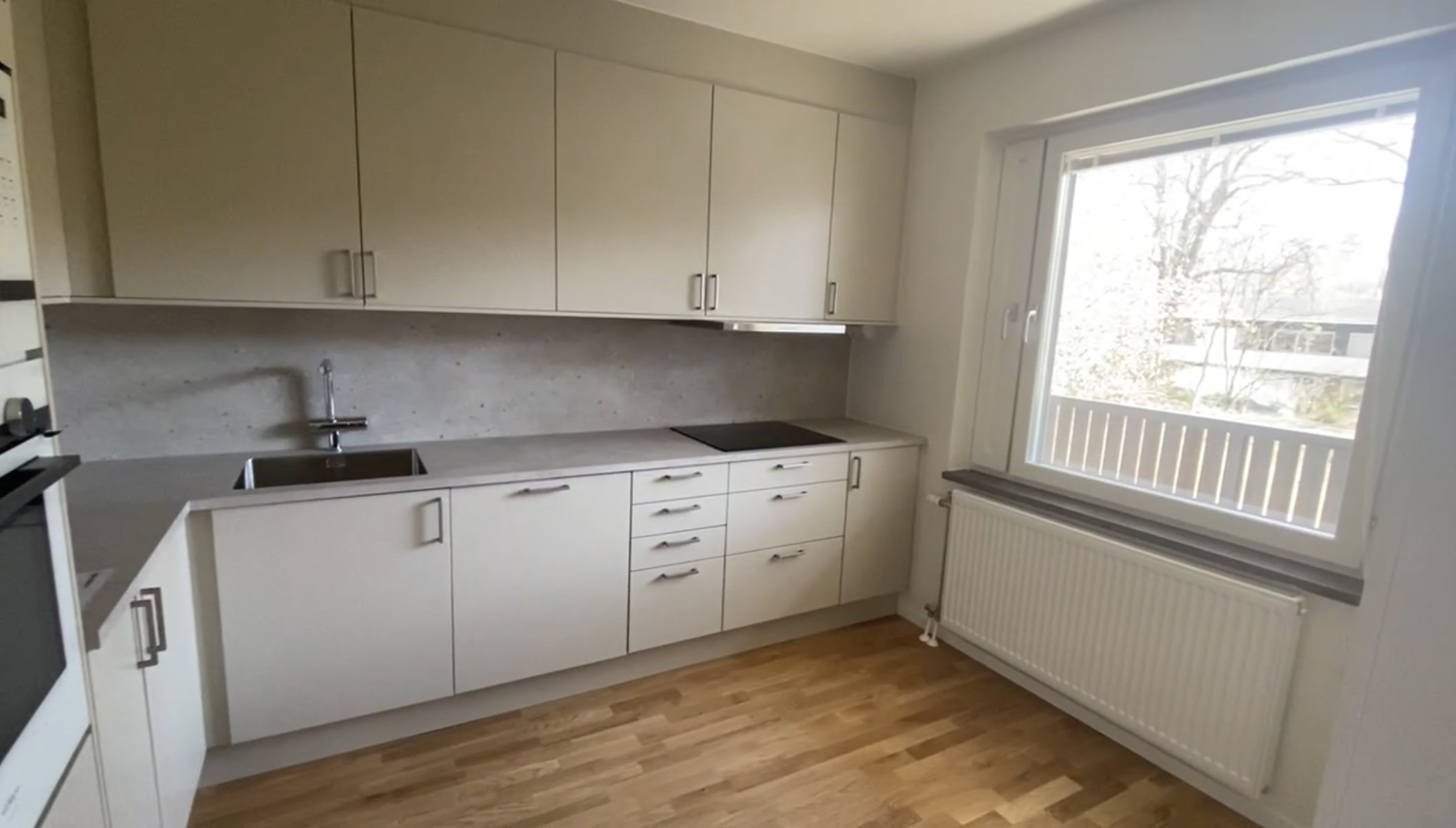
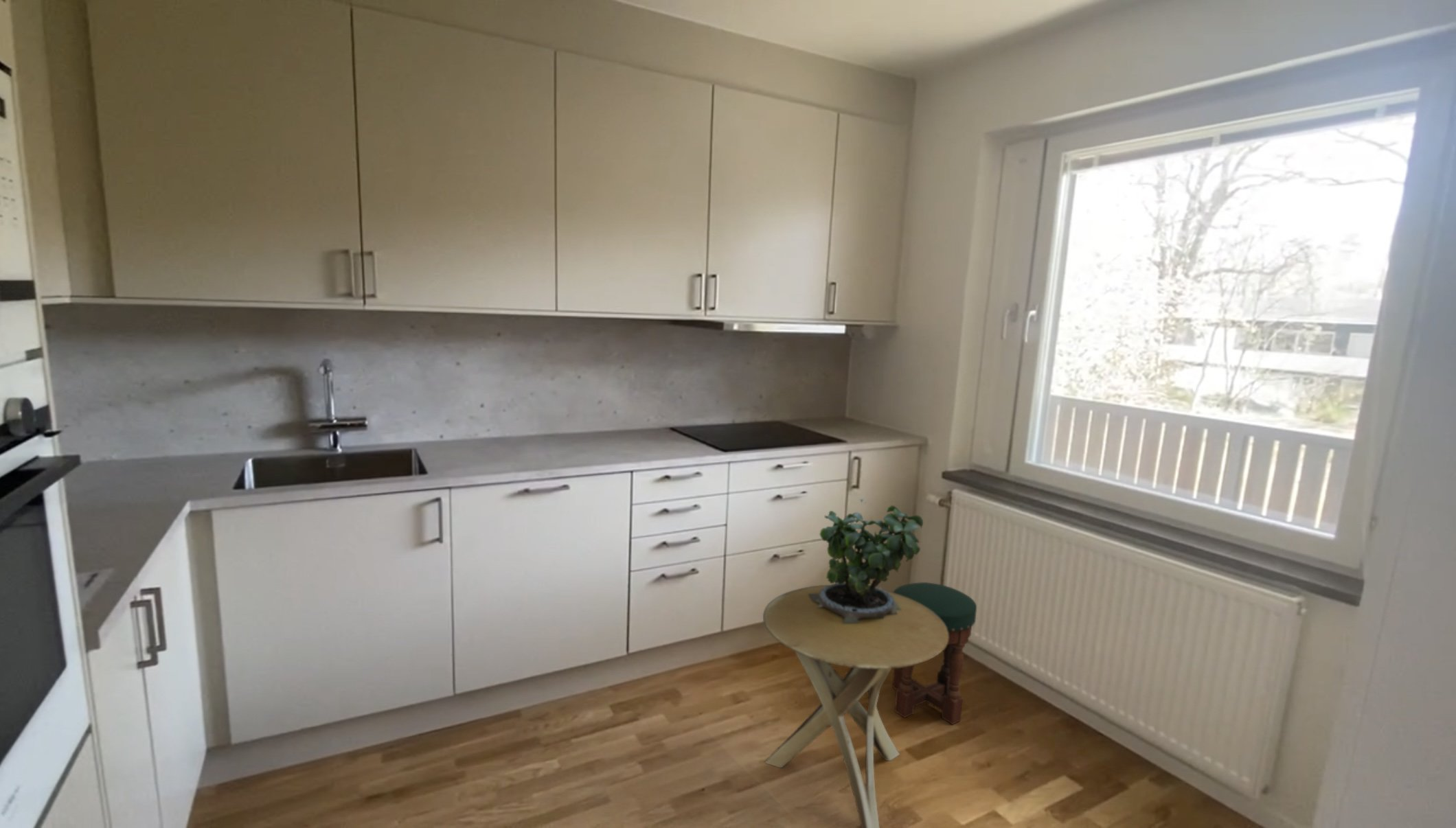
+ stool [891,582,977,725]
+ side table [762,584,949,828]
+ potted plant [809,498,924,623]
